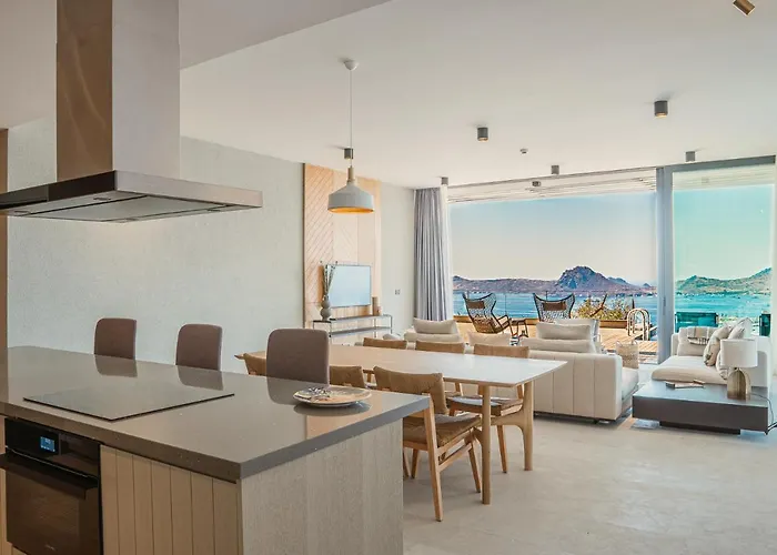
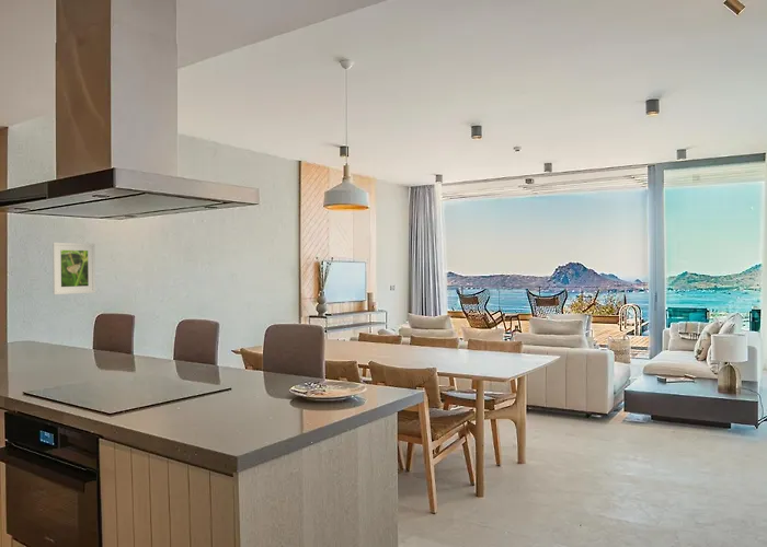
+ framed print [51,242,96,295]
